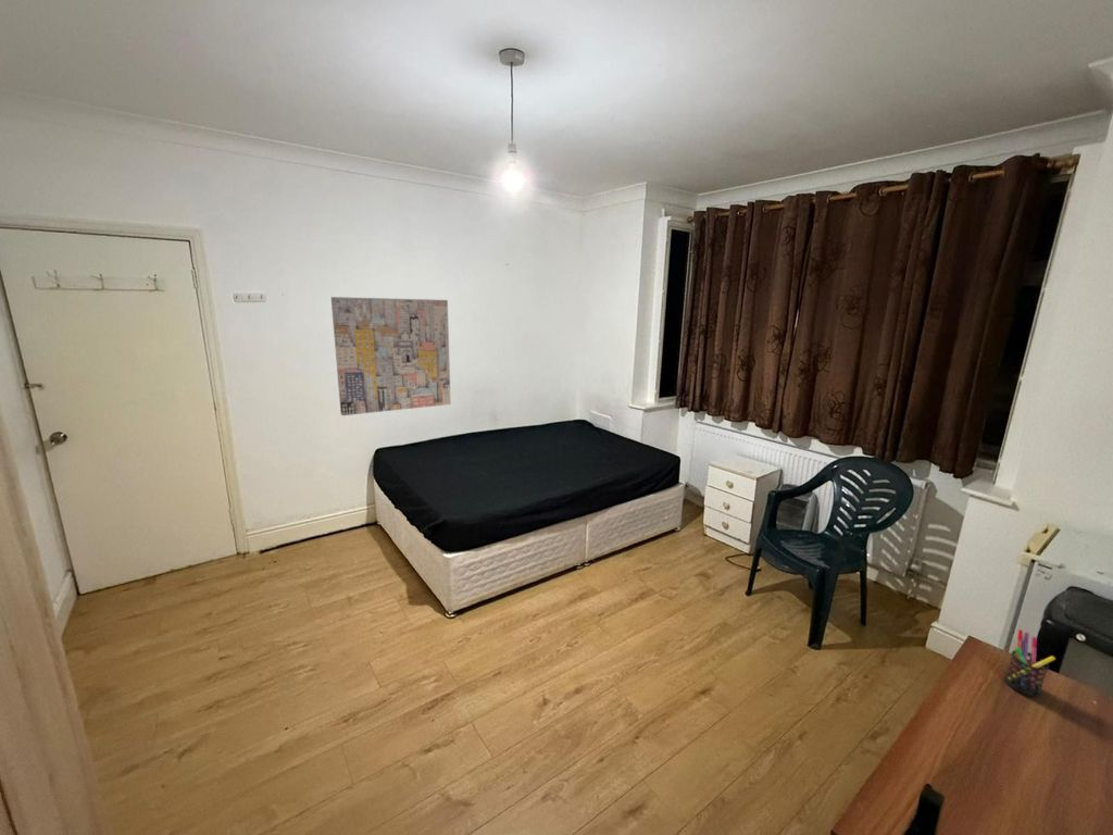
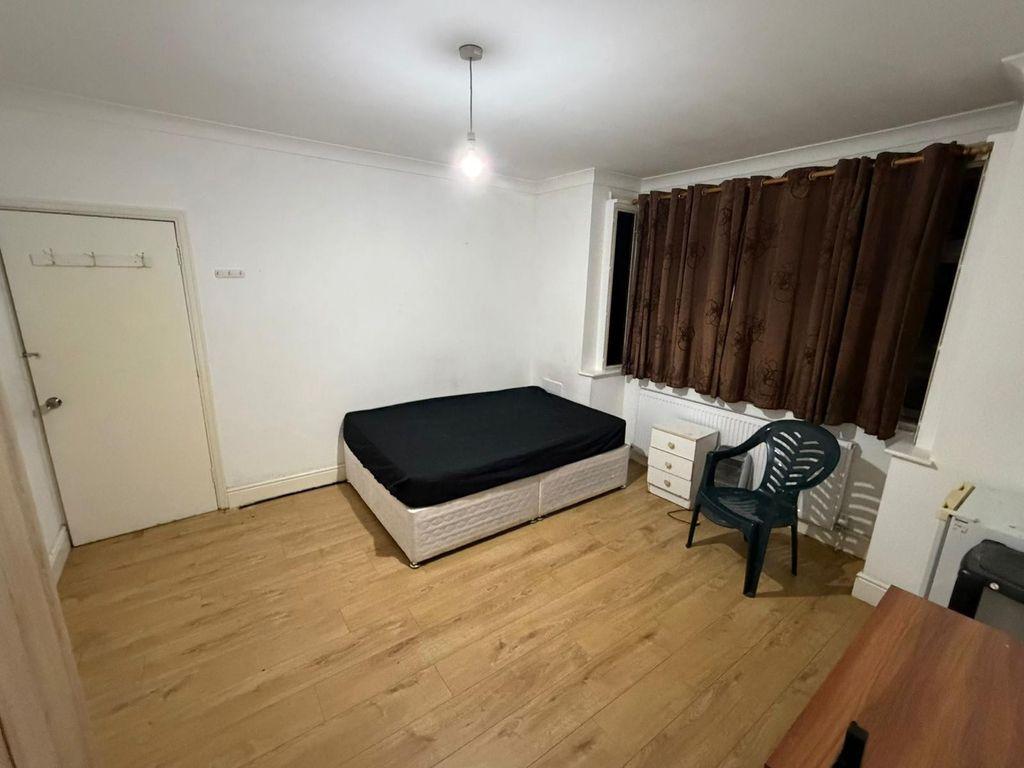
- pen holder [1003,628,1056,697]
- wall art [330,296,452,416]
